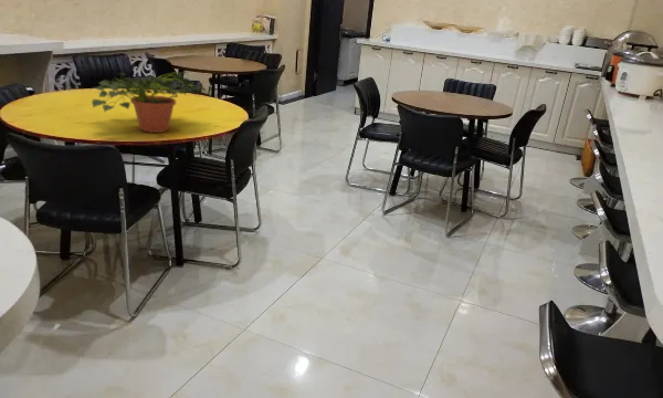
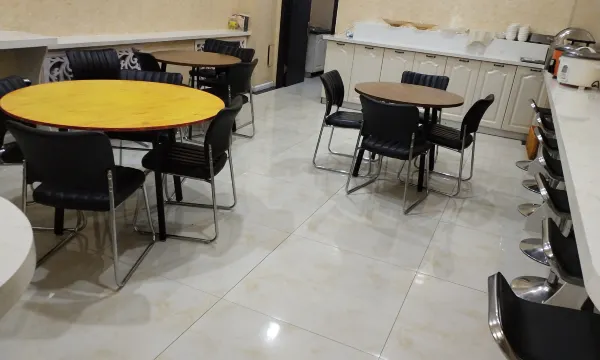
- potted plant [88,70,207,134]
